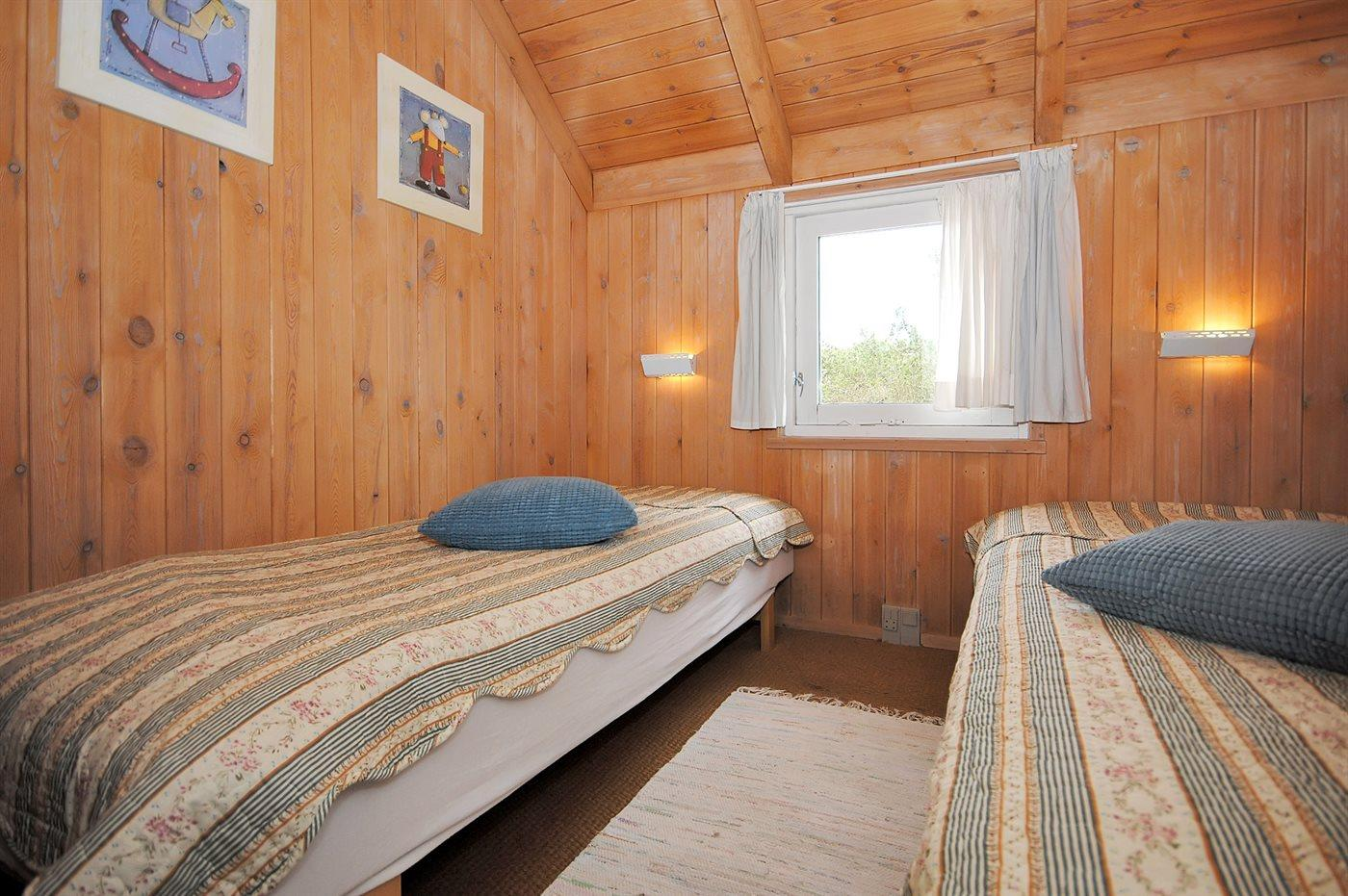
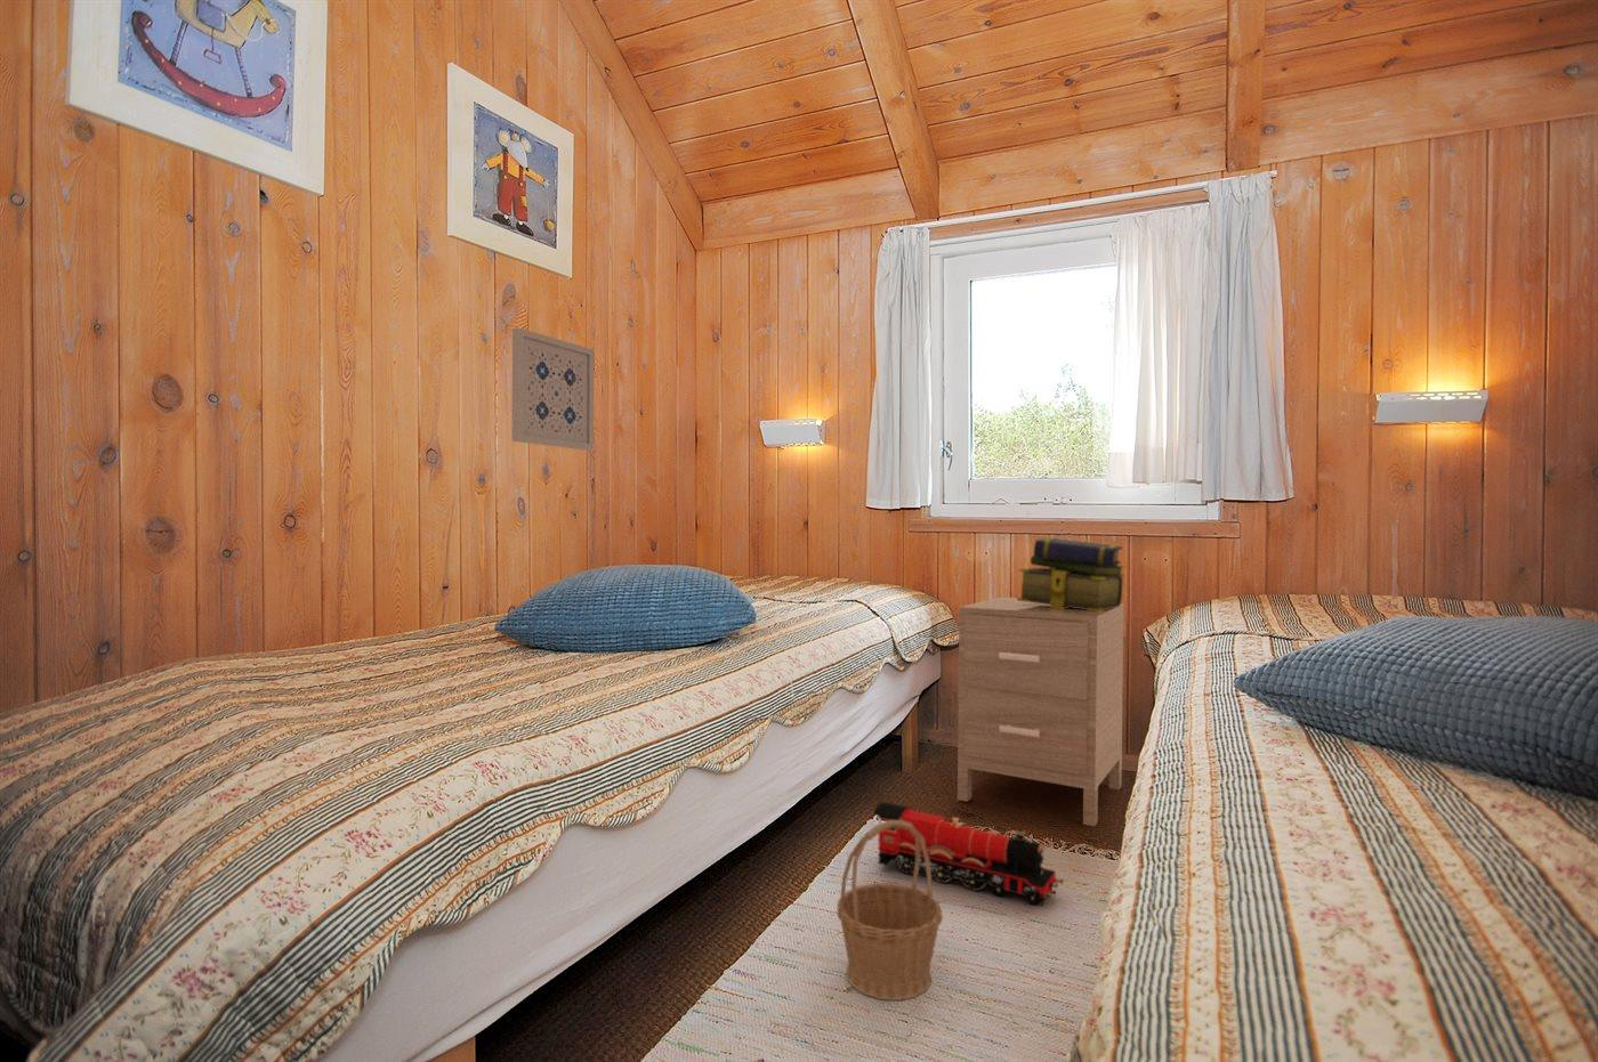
+ wall art [511,326,595,452]
+ nightstand [957,596,1125,827]
+ basket [836,820,944,1002]
+ toy train [872,801,1063,907]
+ stack of books [1017,537,1127,612]
